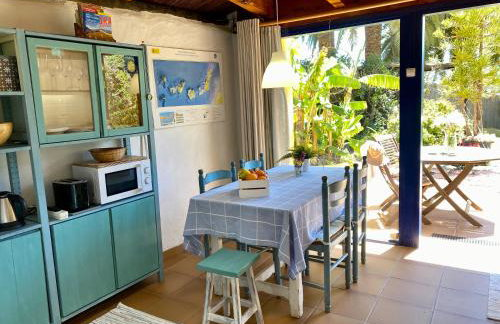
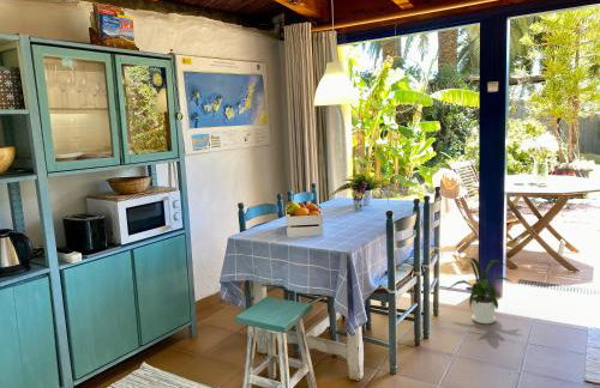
+ house plant [446,256,512,325]
